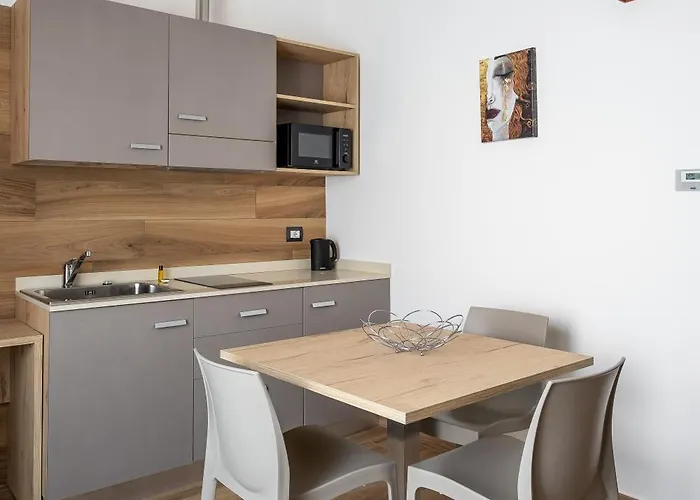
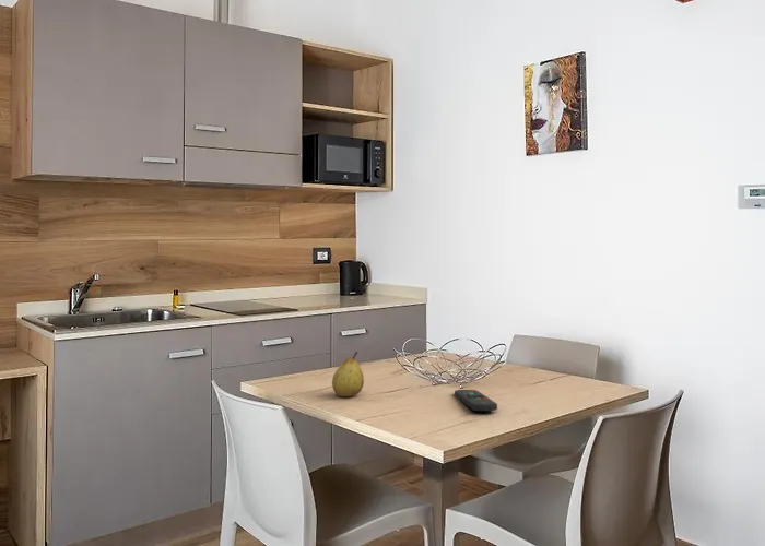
+ remote control [454,389,498,412]
+ fruit [331,351,365,397]
